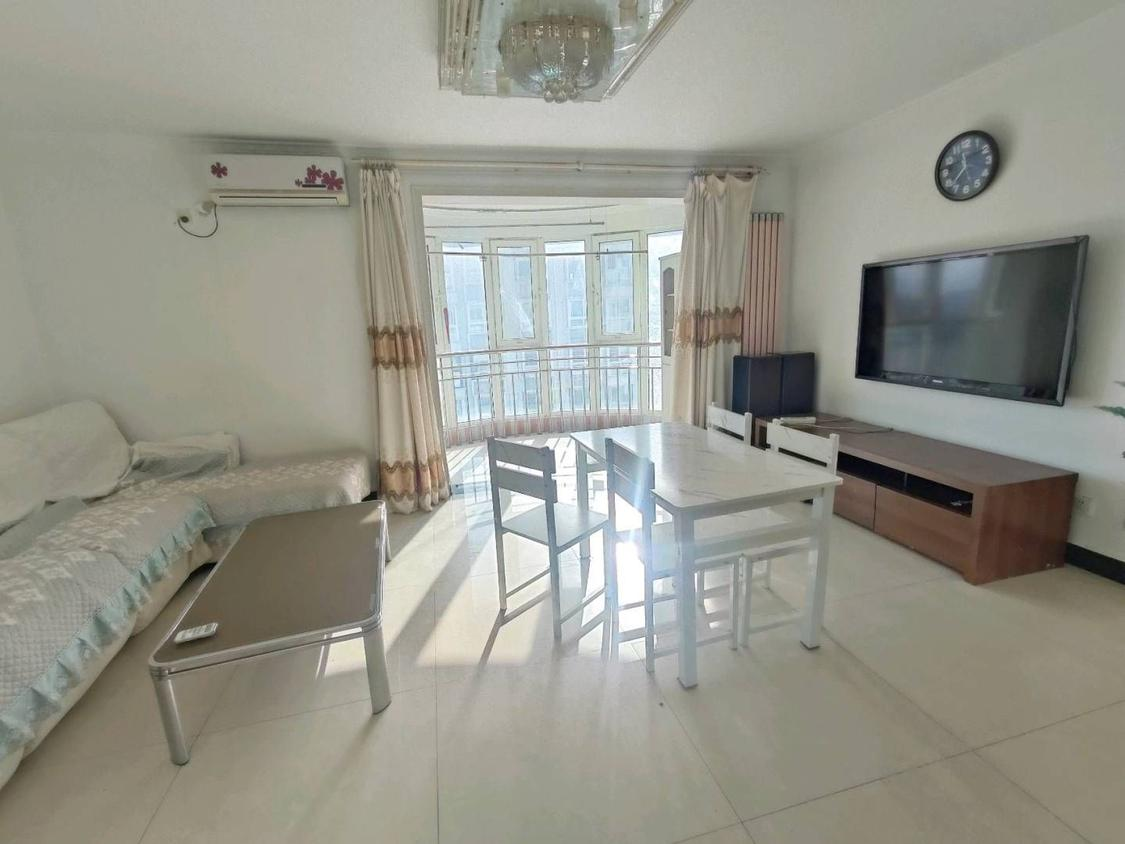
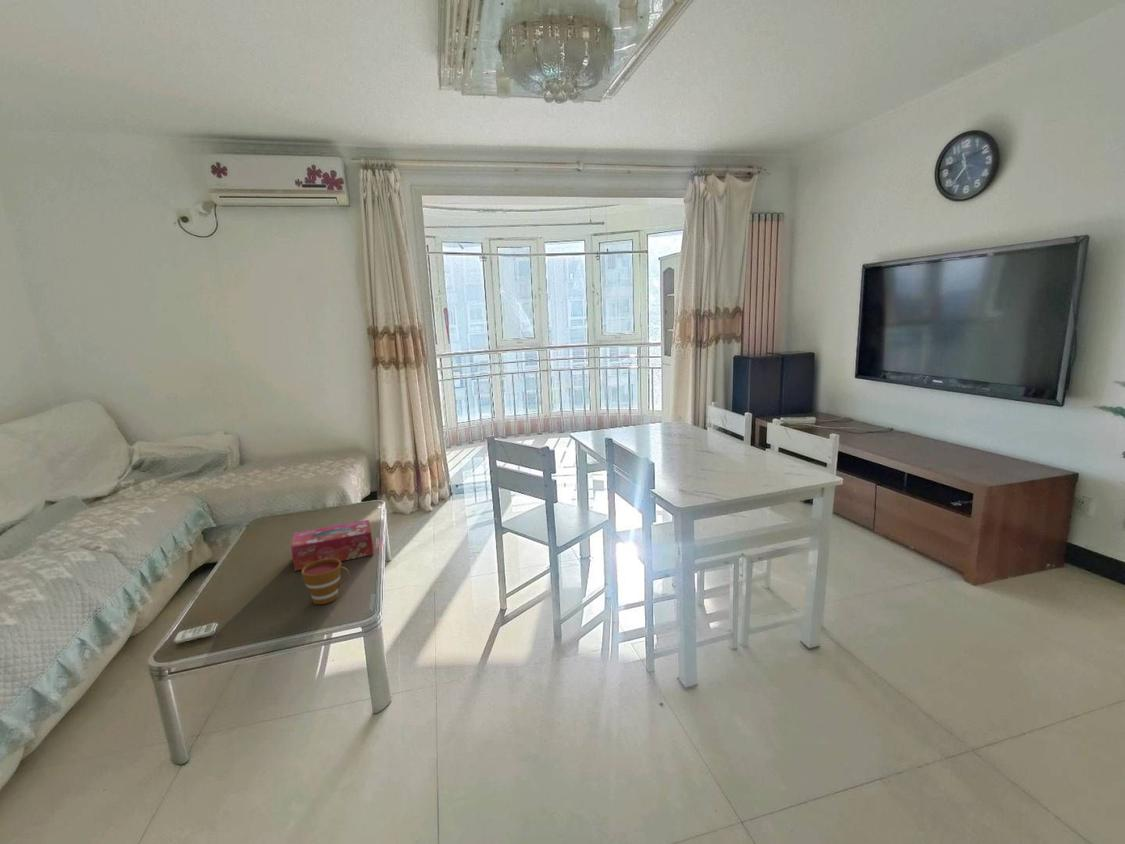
+ tissue box [290,519,375,571]
+ cup [300,559,350,605]
